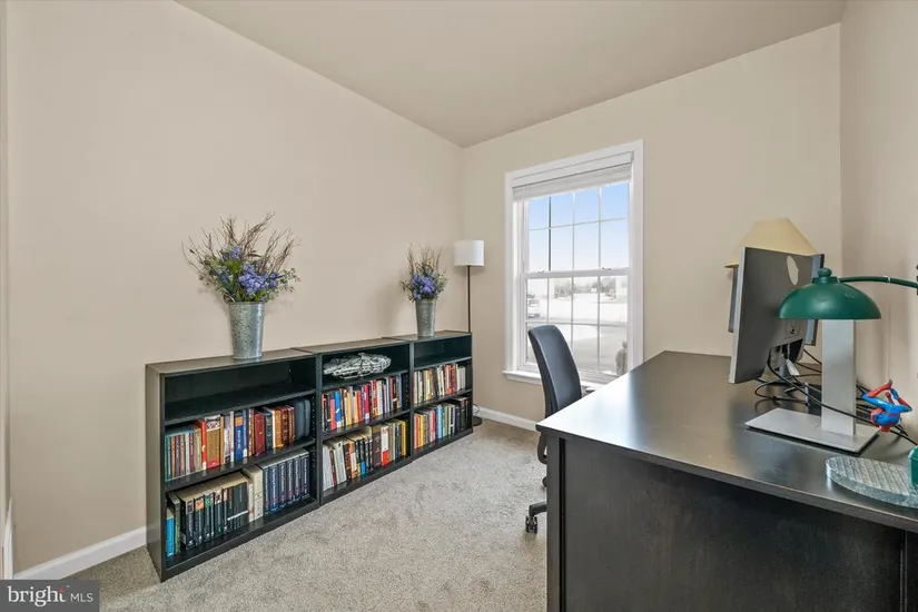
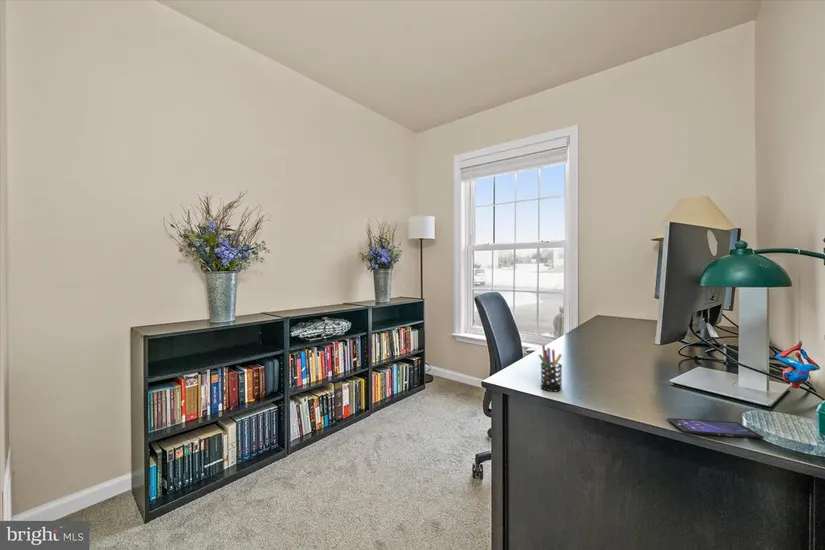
+ smartphone [666,417,765,440]
+ pen holder [538,344,563,392]
